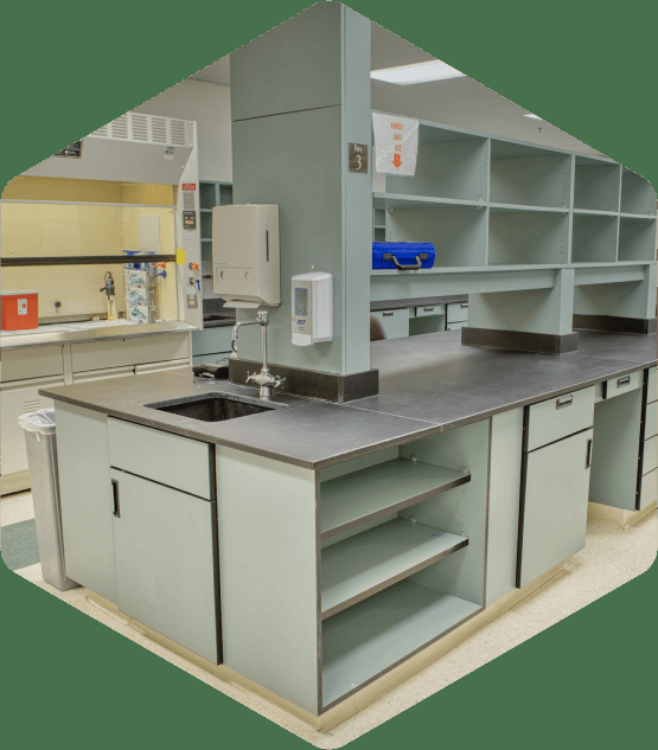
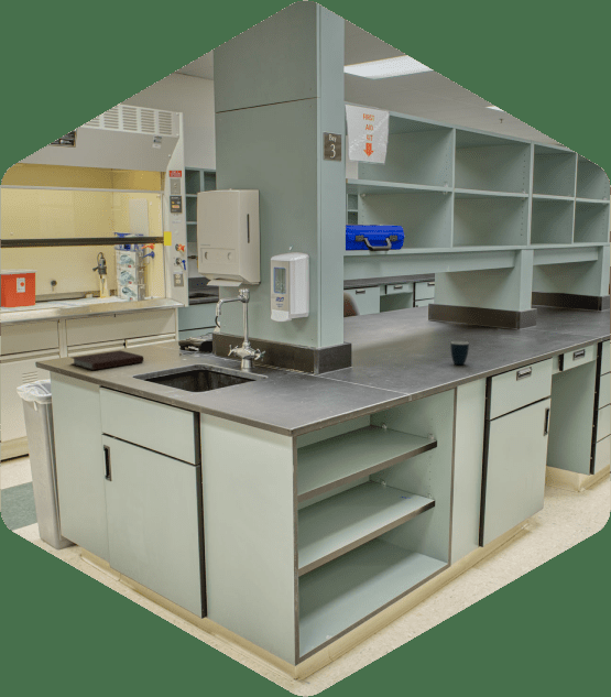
+ notebook [69,349,144,371]
+ mug [449,340,470,366]
